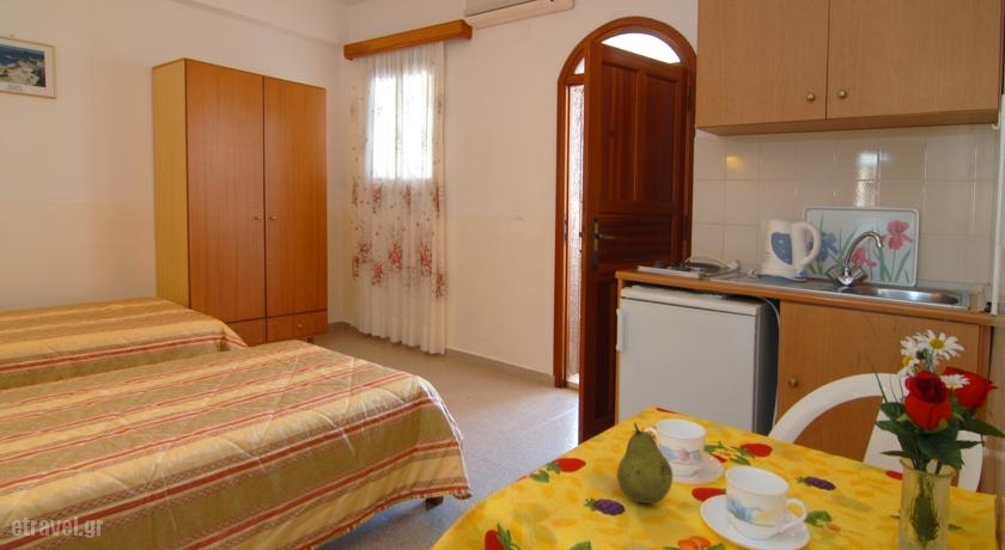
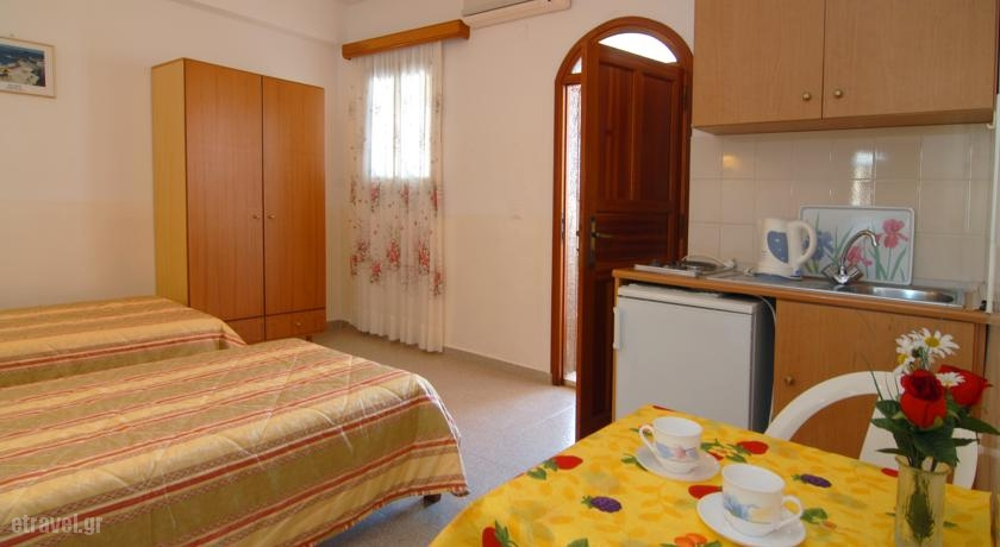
- fruit [616,421,674,505]
